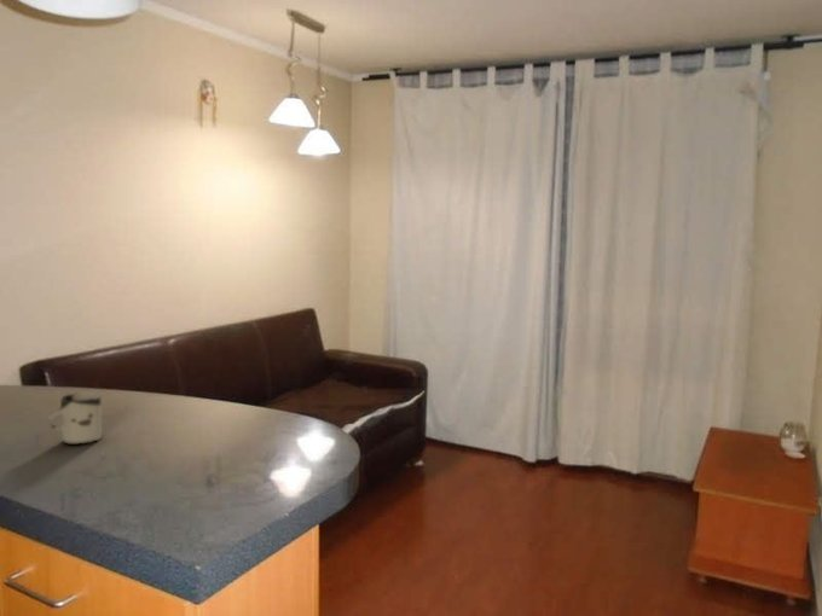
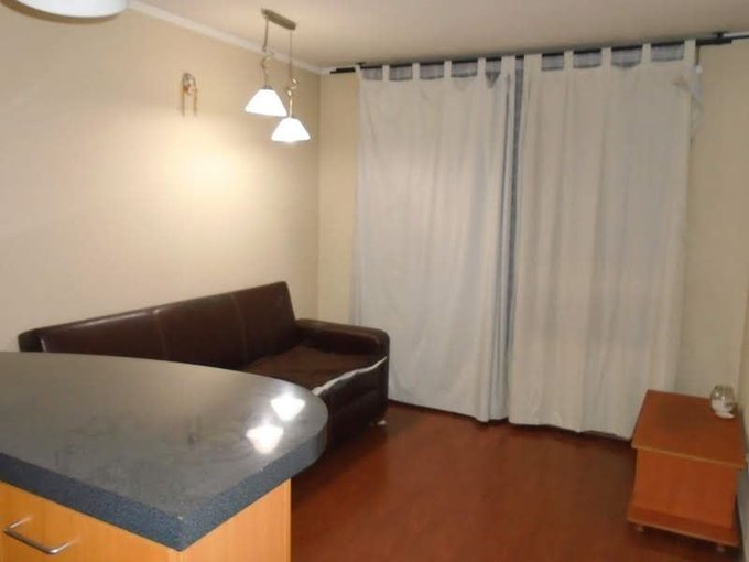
- cup [47,391,103,446]
